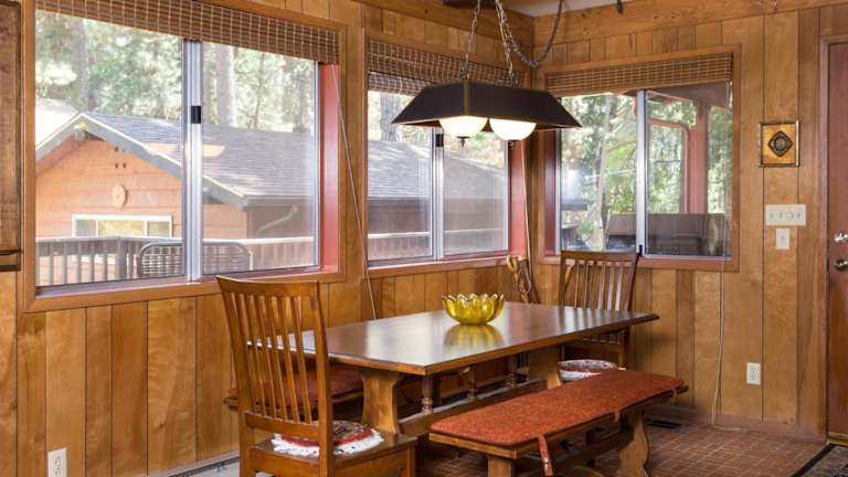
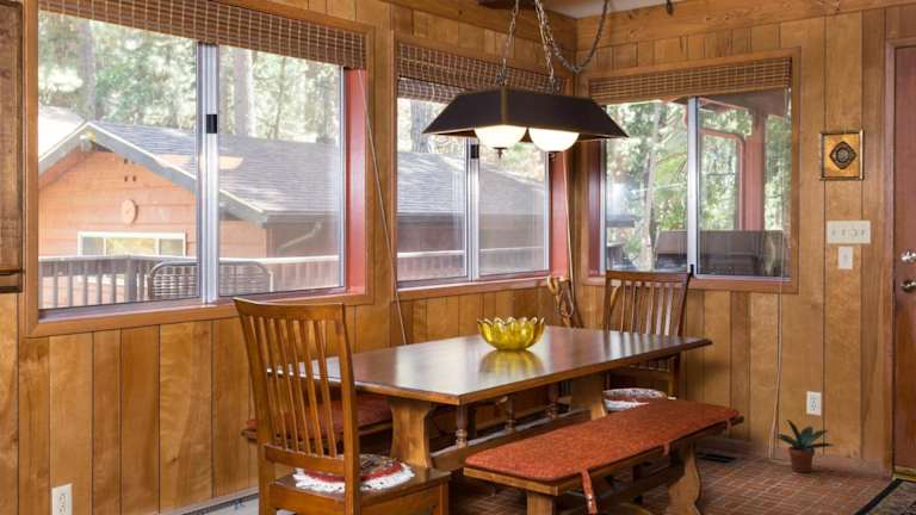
+ potted plant [775,418,835,473]
